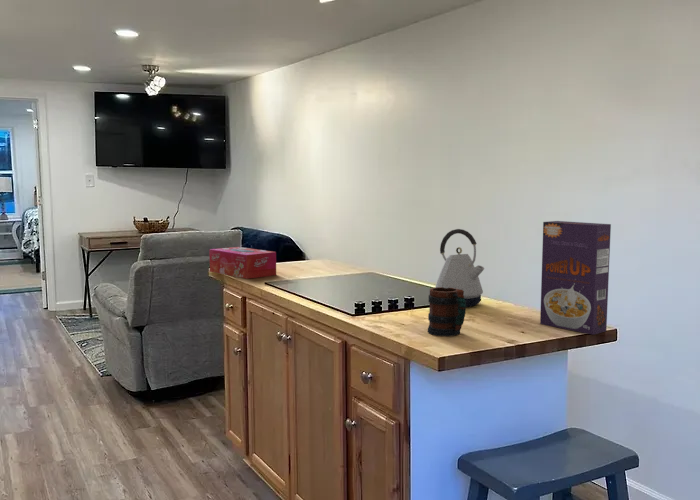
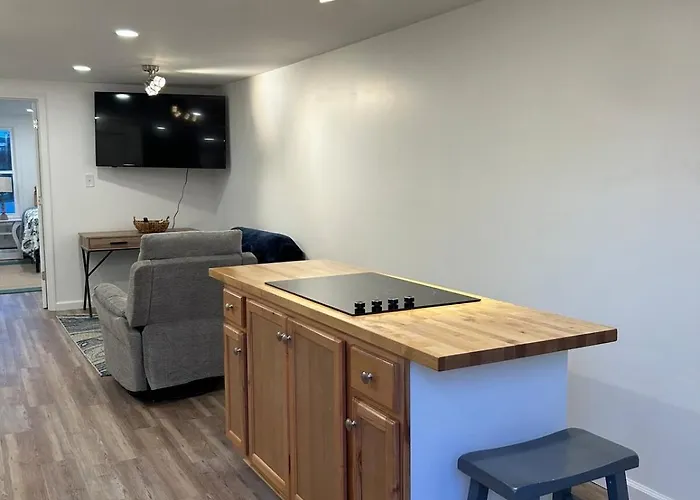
- tissue box [208,246,277,280]
- cereal box [539,220,612,336]
- mug [427,287,467,337]
- kettle [434,228,485,308]
